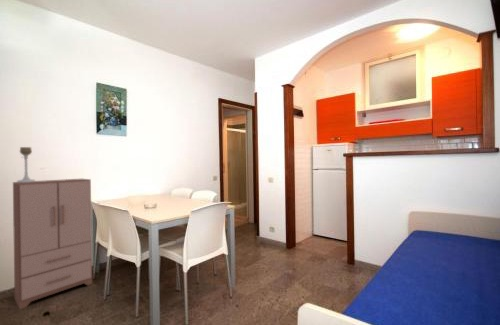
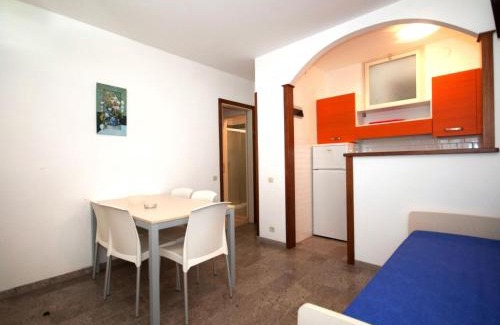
- cabinet [12,178,93,310]
- candle holder [16,146,36,182]
